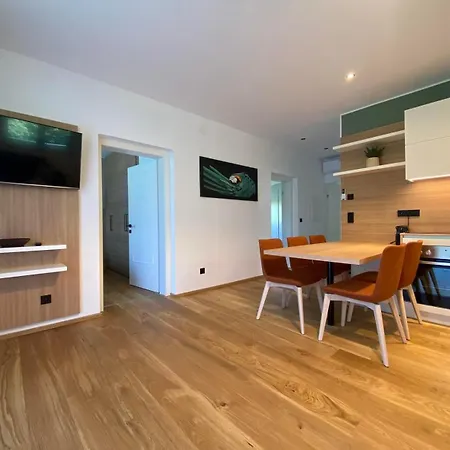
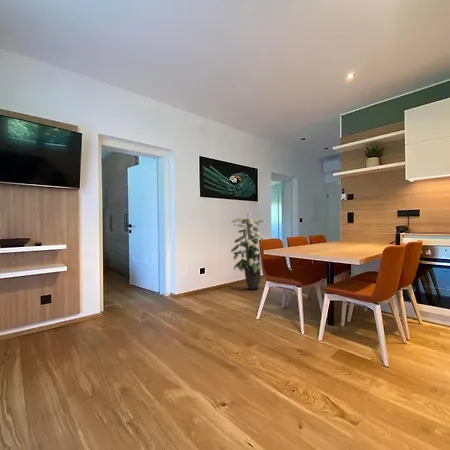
+ indoor plant [230,213,267,290]
